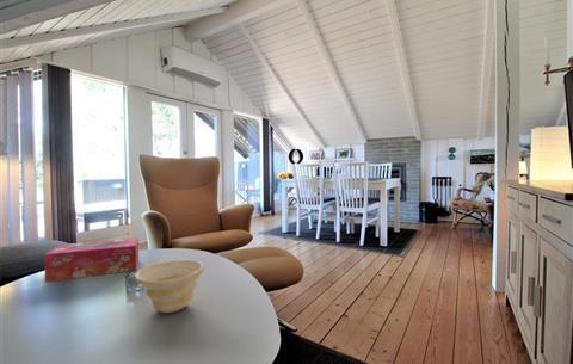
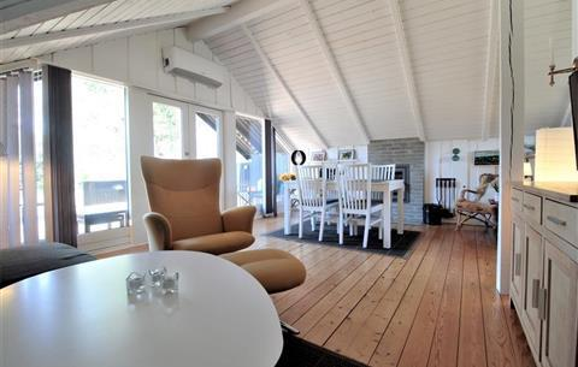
- bowl [134,259,204,314]
- tissue box [43,236,140,283]
